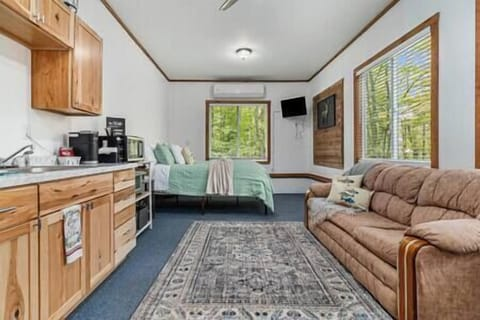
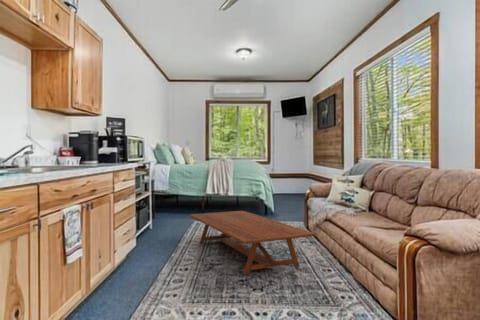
+ coffee table [188,210,317,276]
